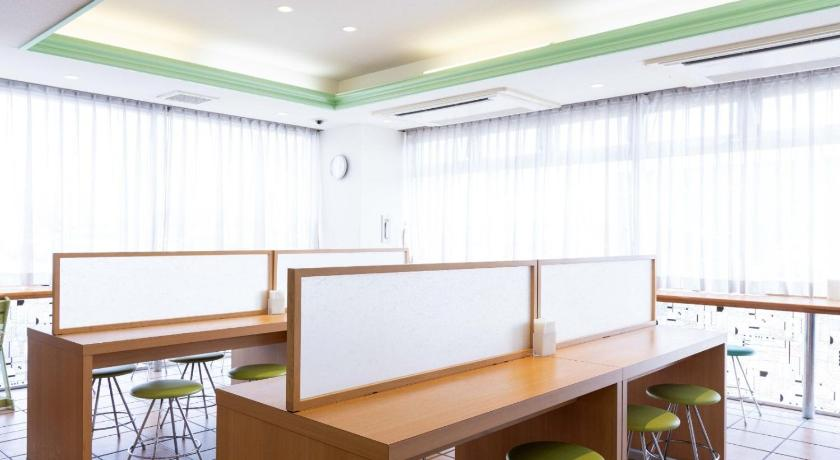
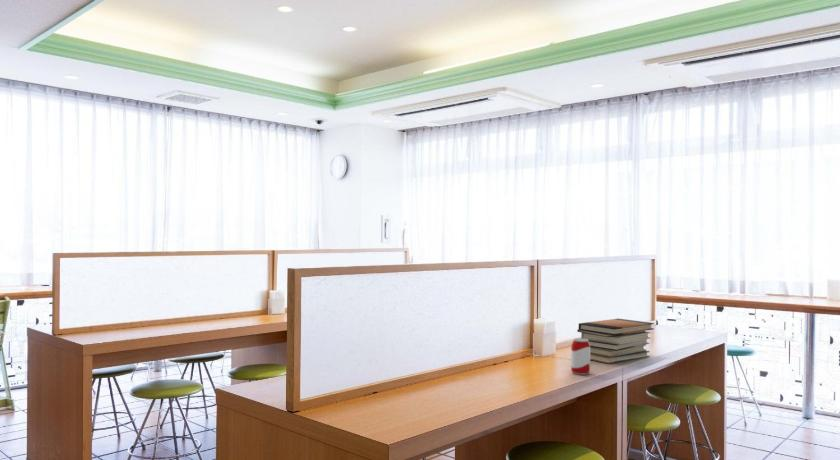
+ beverage can [570,337,591,376]
+ book stack [576,318,655,365]
